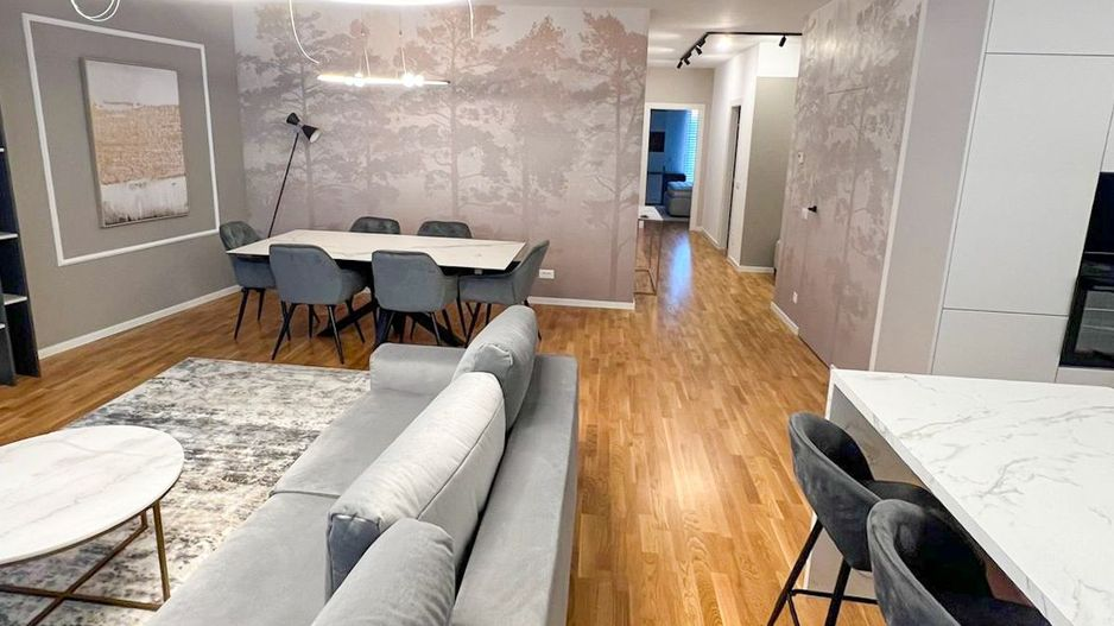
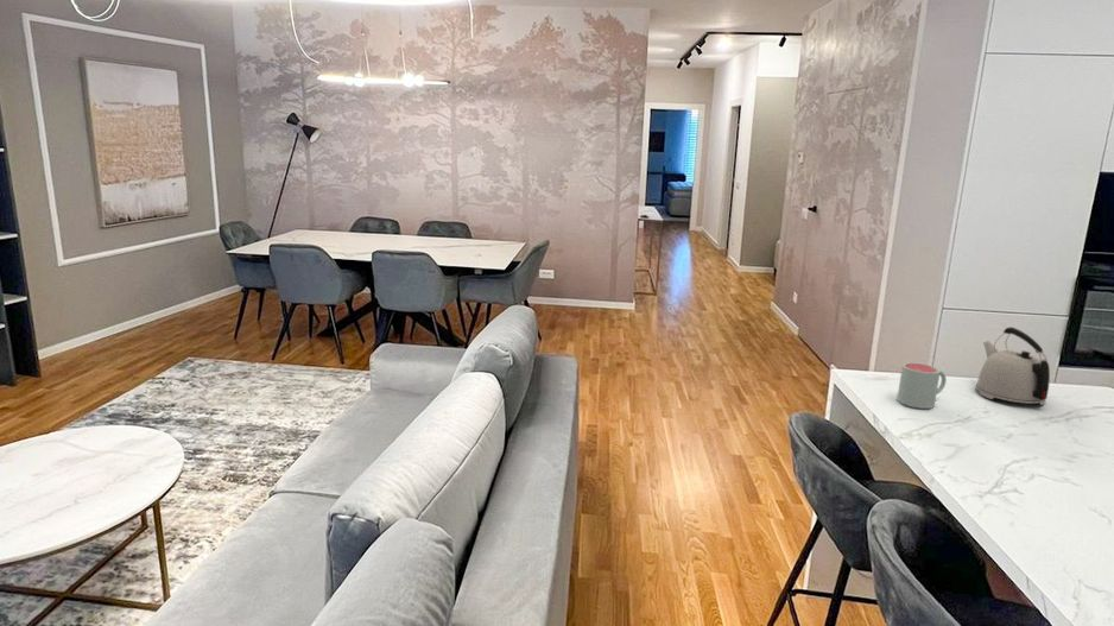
+ mug [895,361,948,410]
+ kettle [975,325,1051,406]
